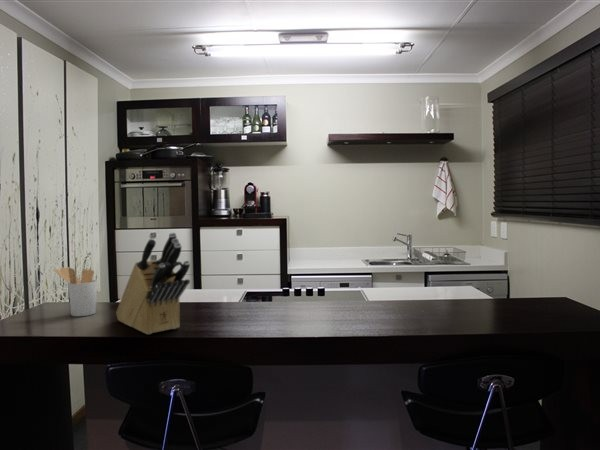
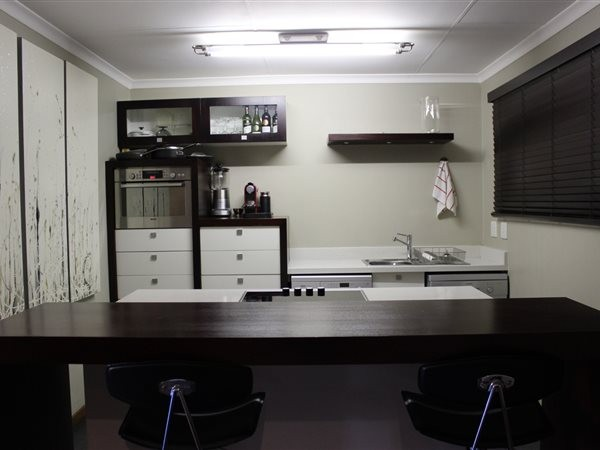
- knife block [115,232,191,335]
- utensil holder [53,266,98,317]
